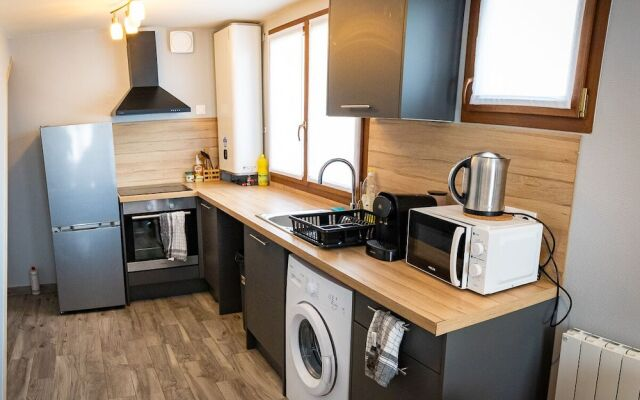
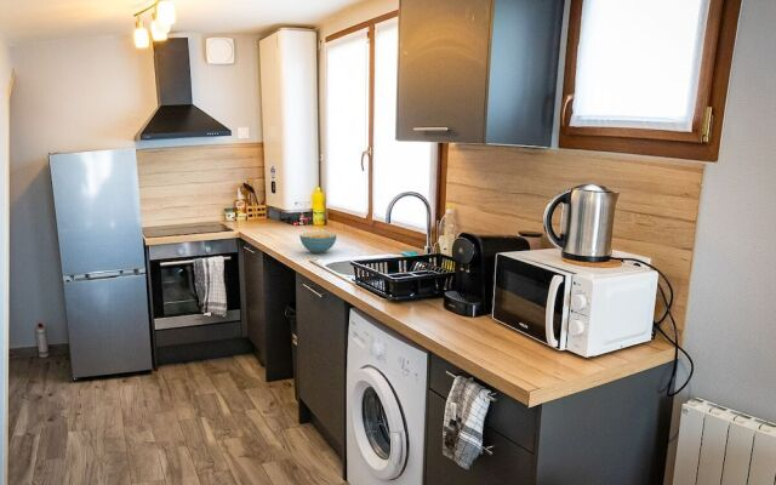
+ cereal bowl [298,230,337,255]
